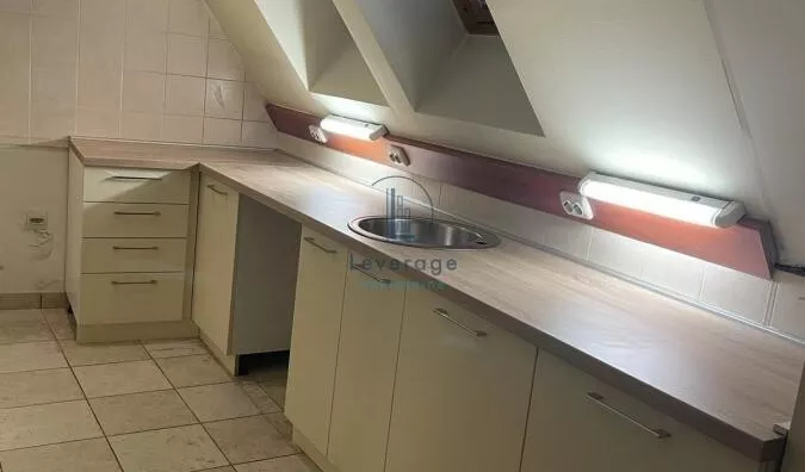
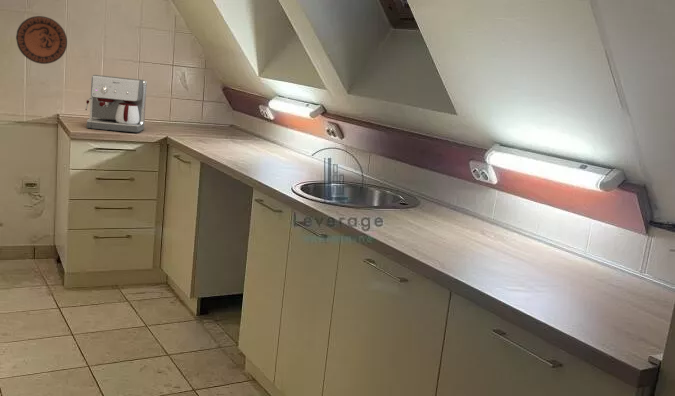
+ decorative plate [15,15,68,65]
+ coffee maker [84,74,148,133]
